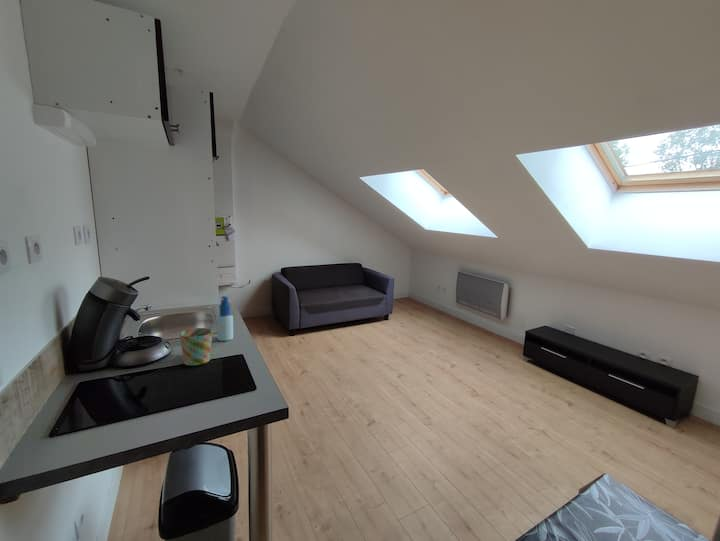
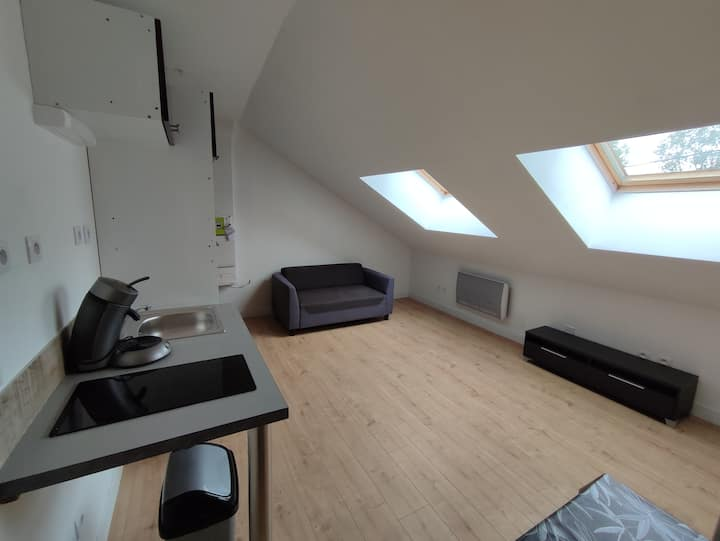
- spray bottle [216,295,234,342]
- mug [179,327,214,366]
